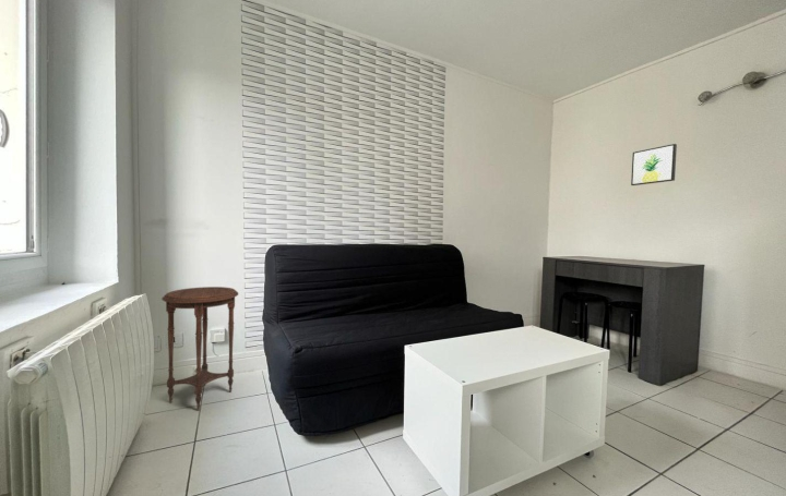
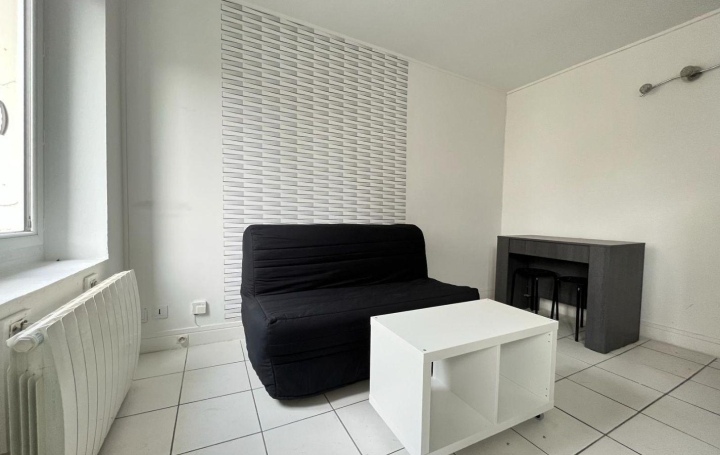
- wall art [630,143,678,186]
- side table [160,286,239,412]
